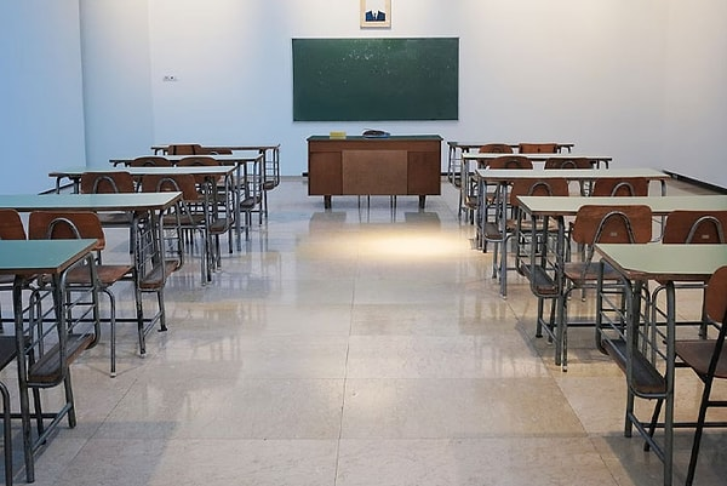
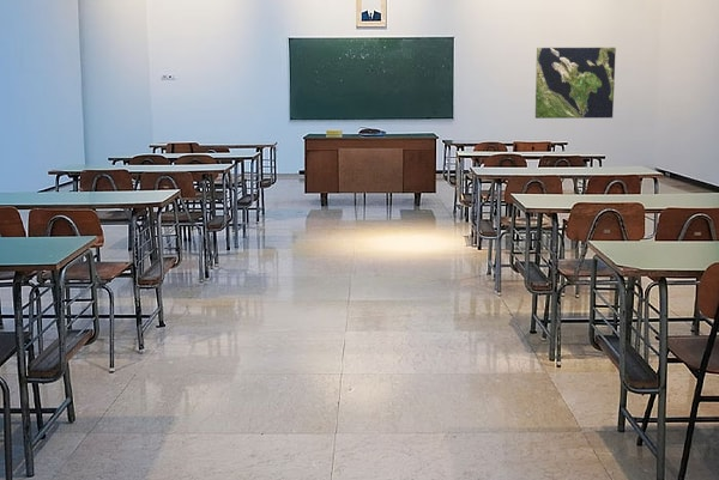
+ world map [534,47,617,120]
